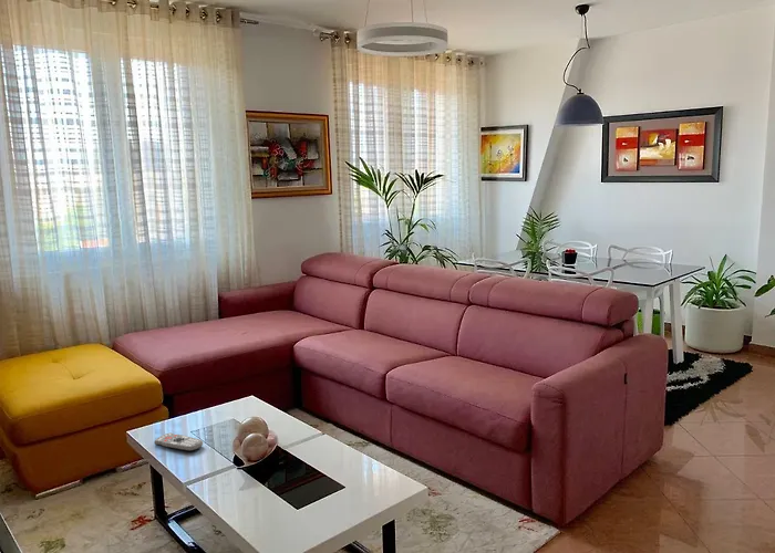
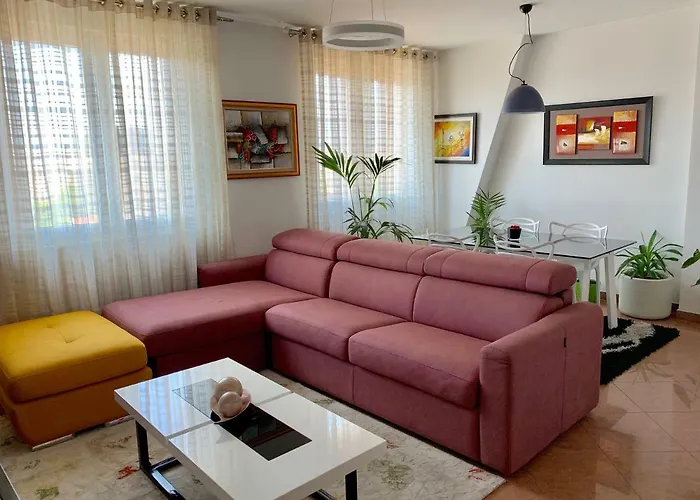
- remote control [153,431,204,452]
